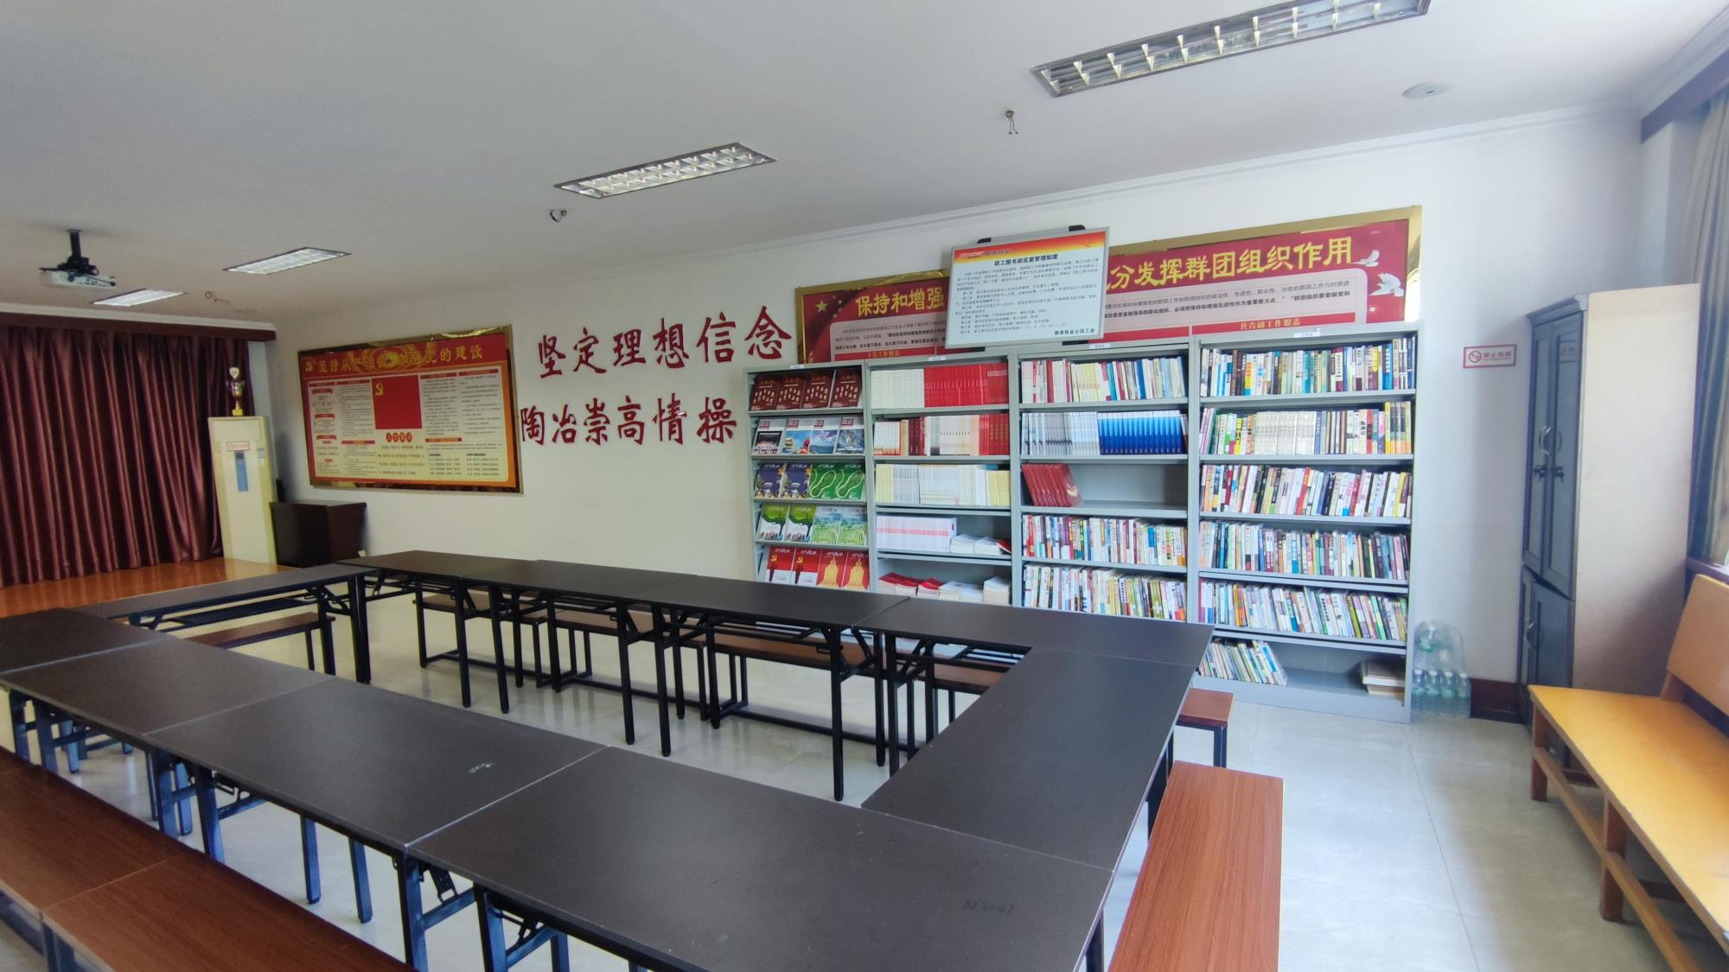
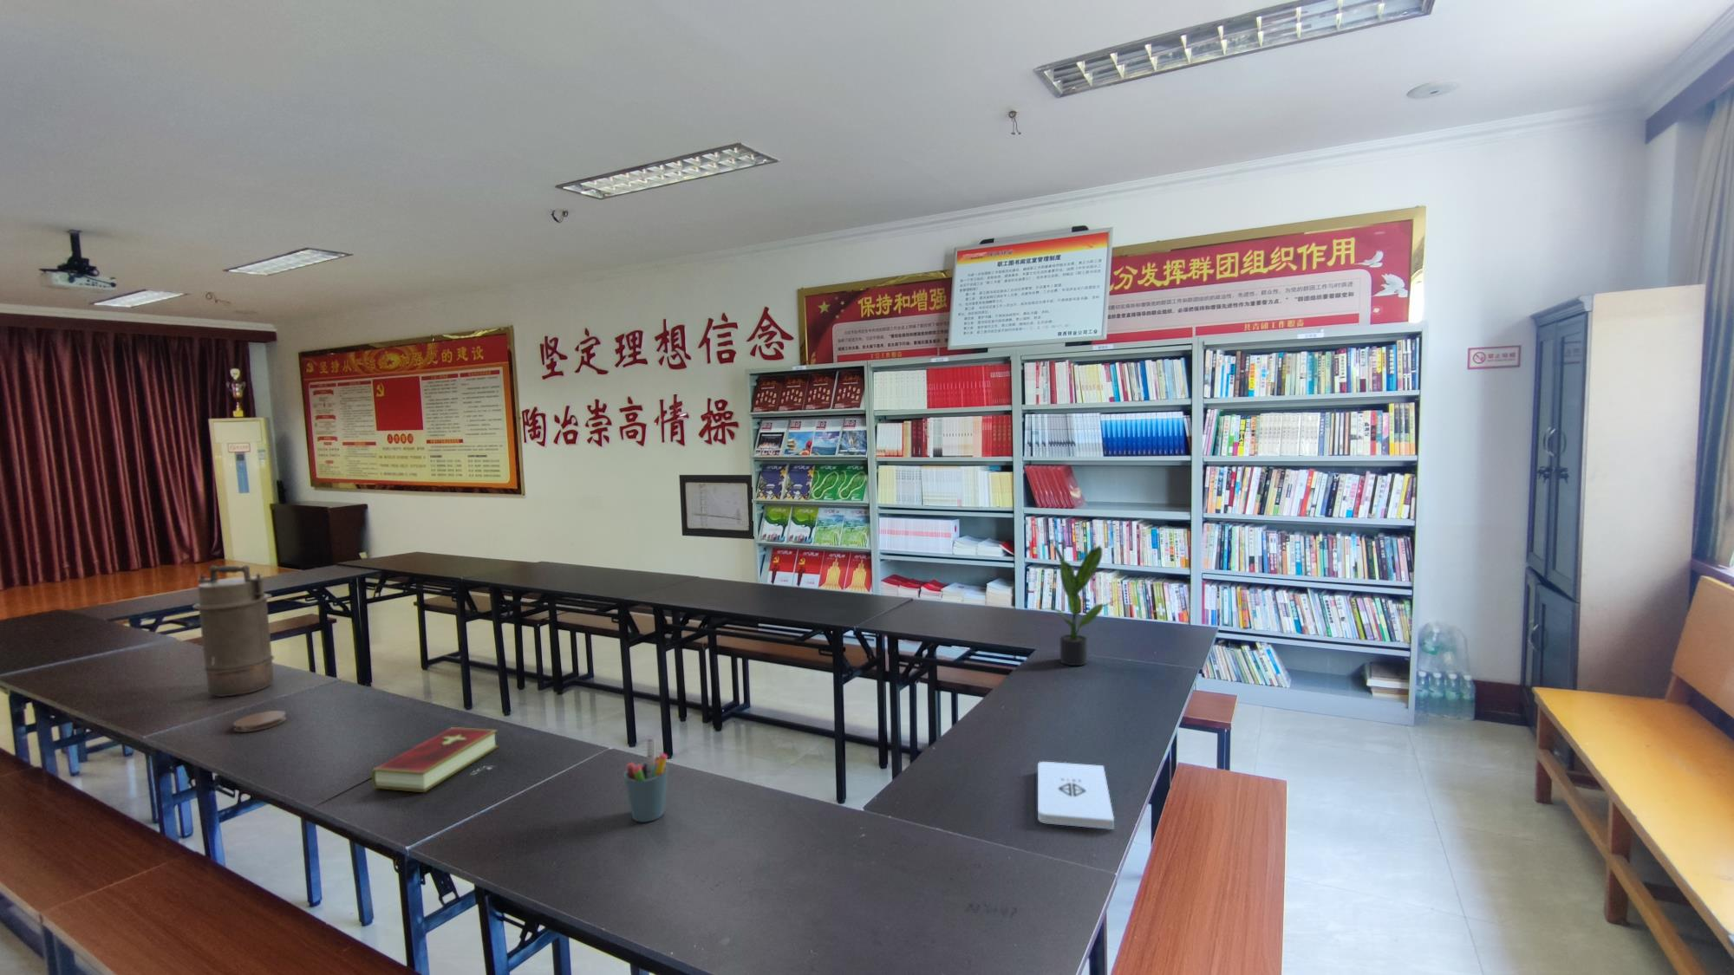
+ potted plant [1046,543,1122,667]
+ hardcover book [372,726,499,793]
+ coaster [232,710,287,733]
+ pen holder [623,738,669,824]
+ wall art [678,474,755,540]
+ thermos [186,564,276,698]
+ notepad [1037,761,1115,830]
